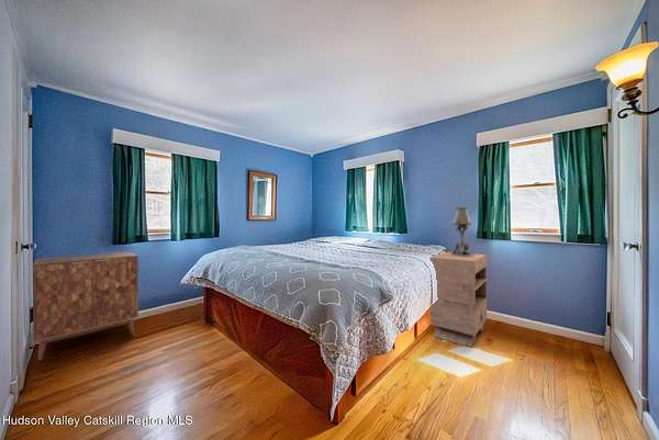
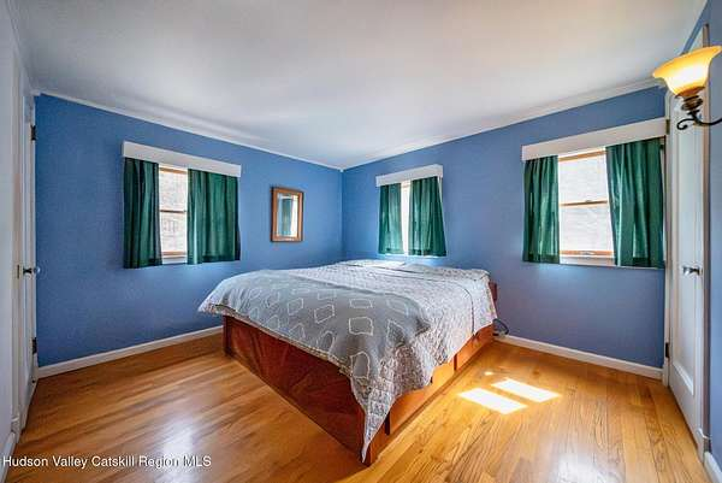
- cabinet [32,250,139,361]
- table lamp [451,206,473,257]
- nightstand [428,251,488,349]
